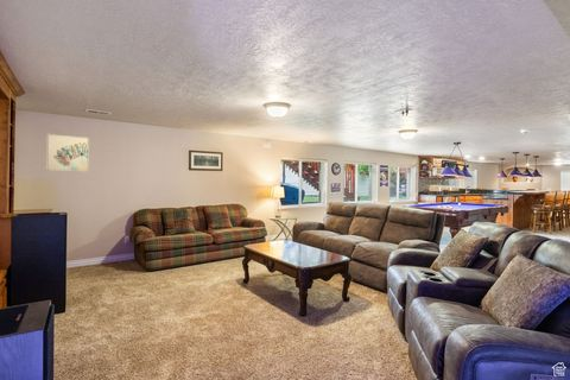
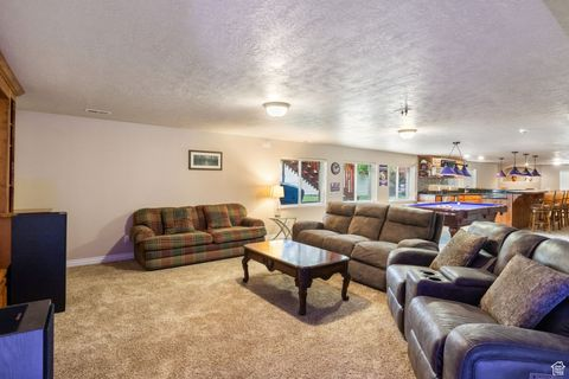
- wall art [45,133,90,172]
